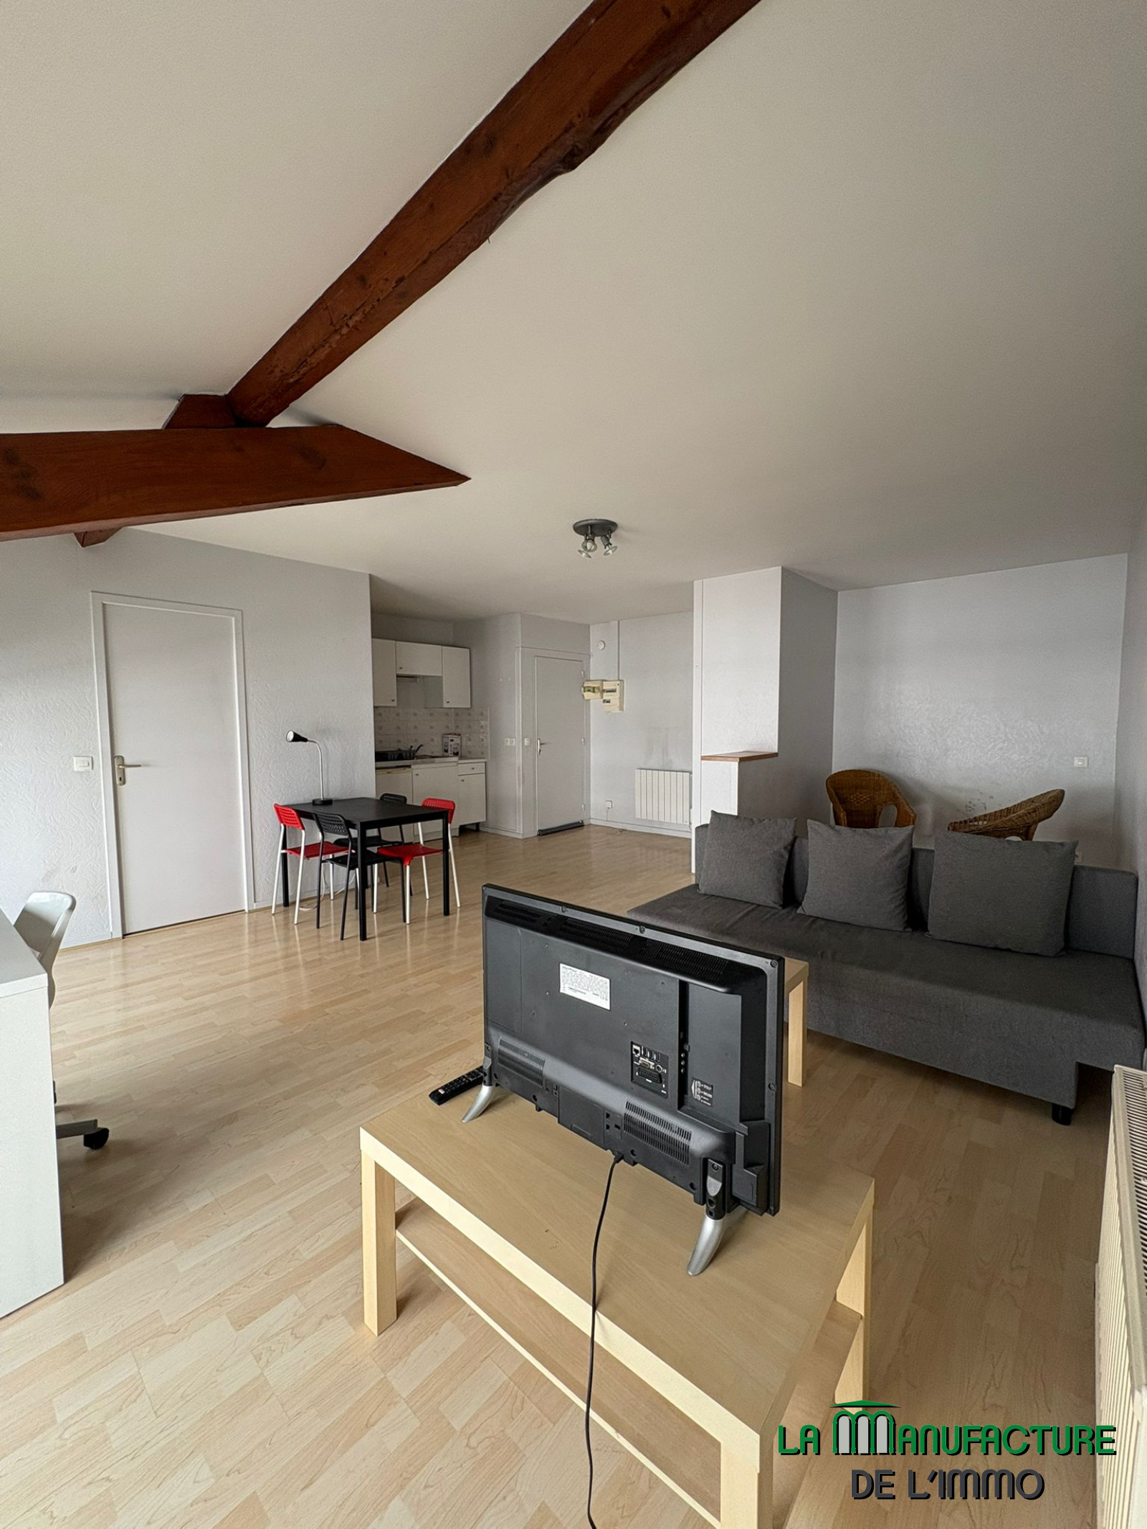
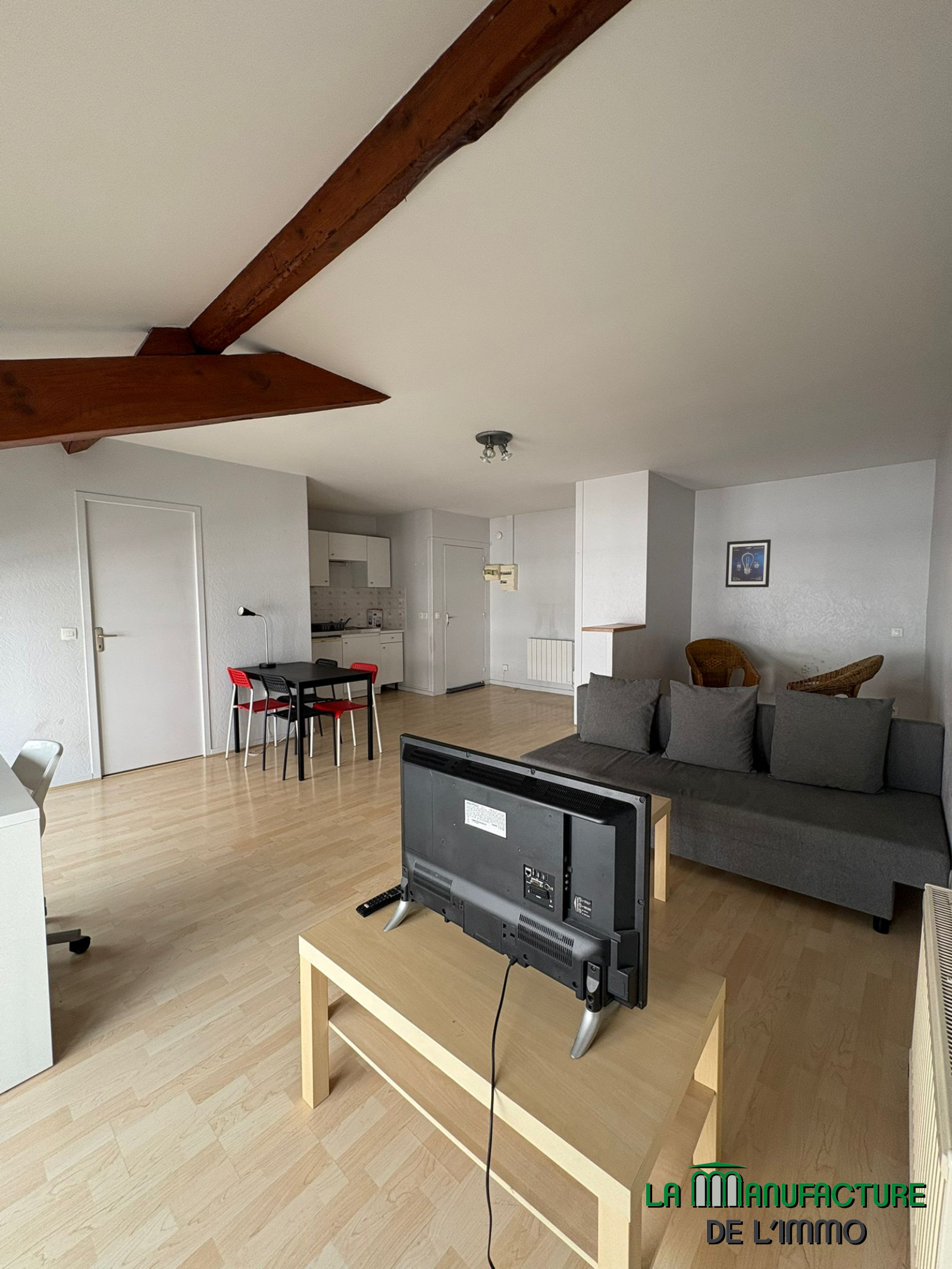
+ wall art [725,539,772,588]
